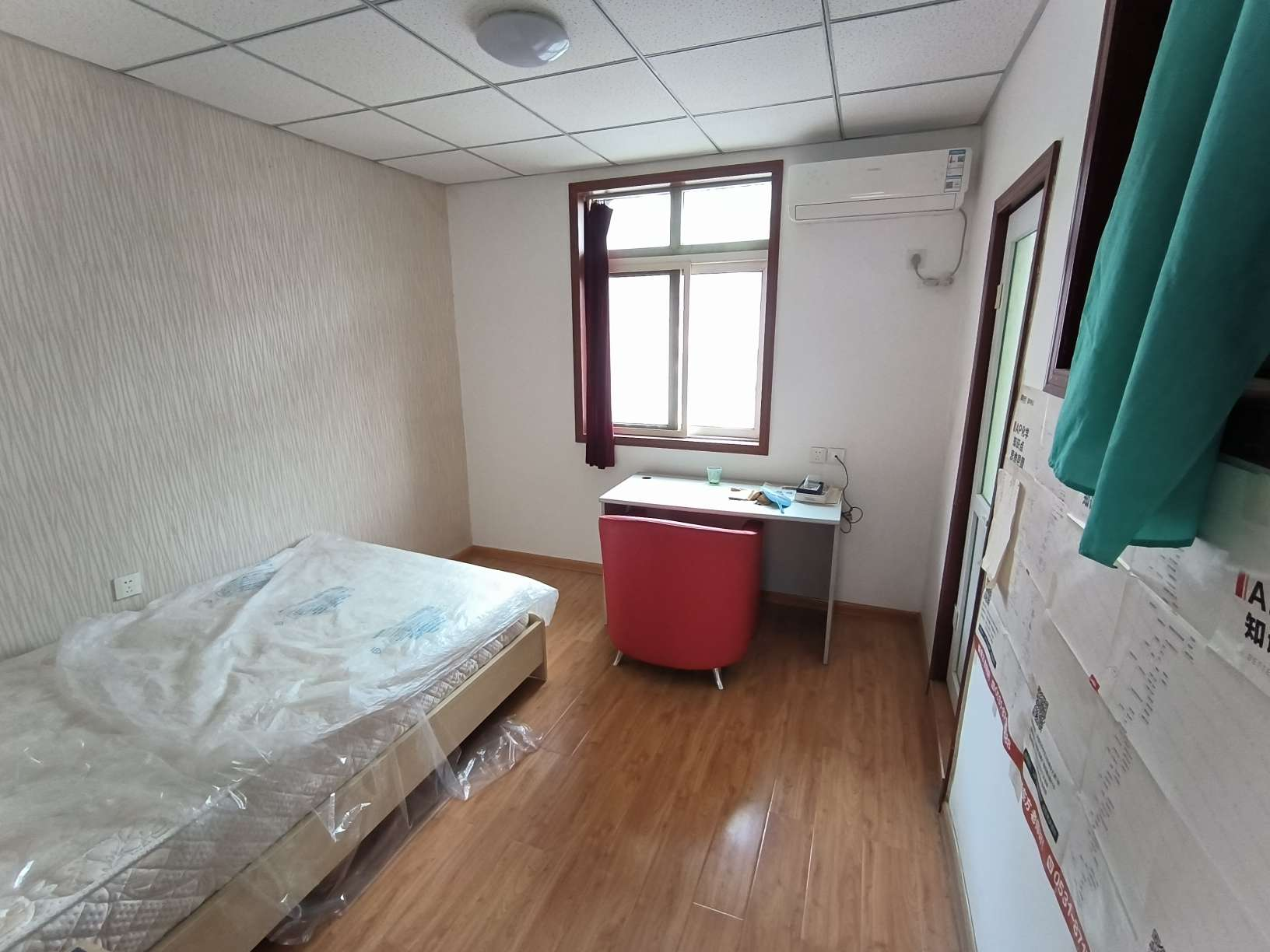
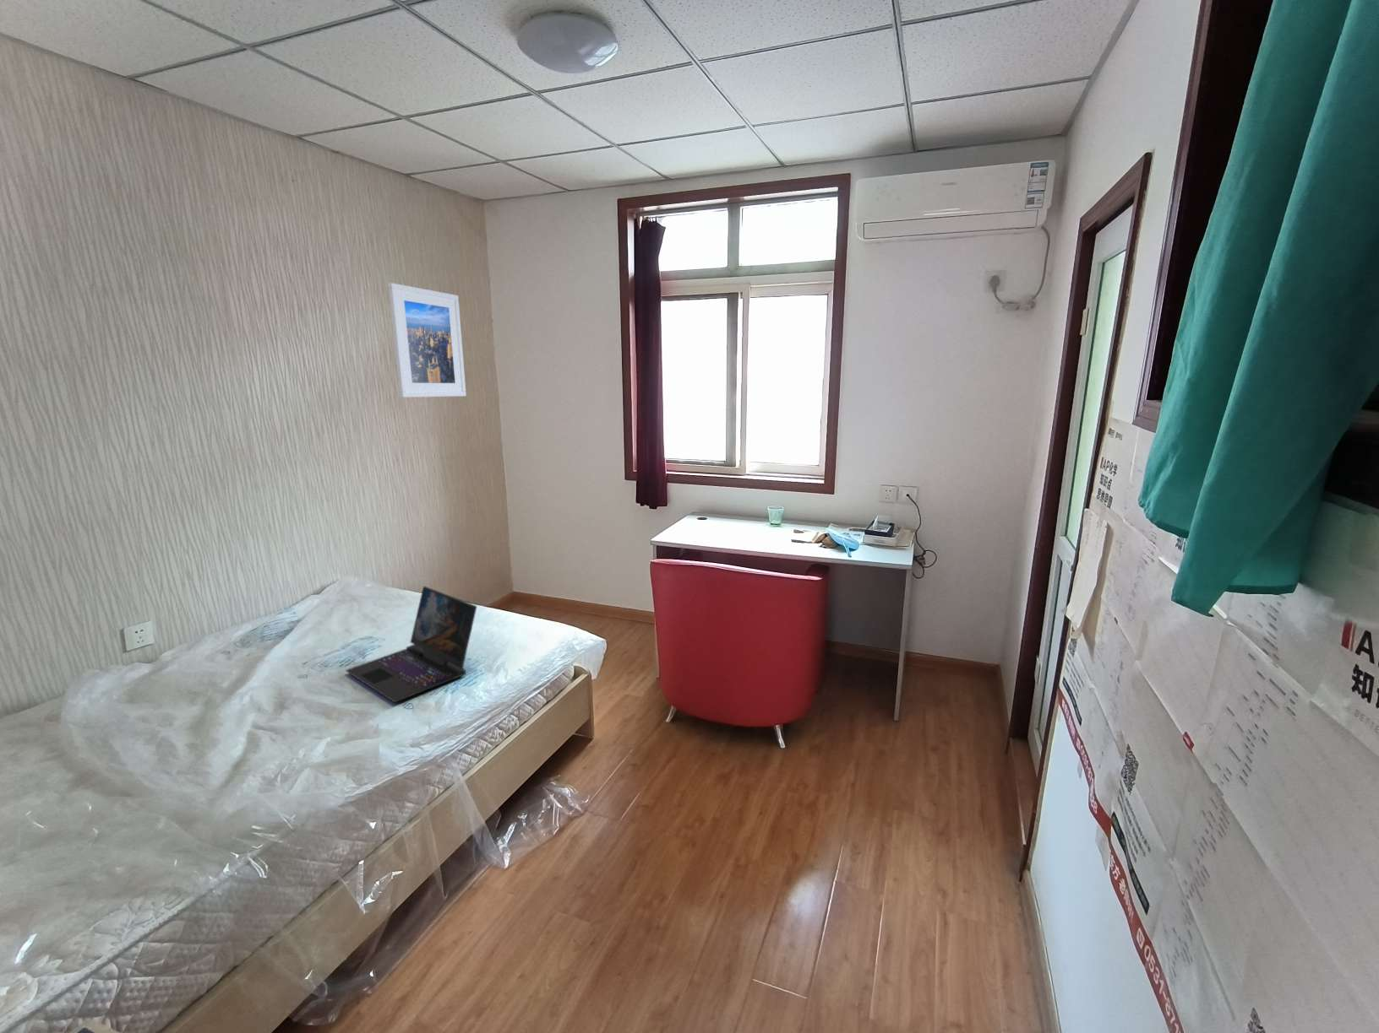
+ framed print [387,282,467,398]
+ laptop [345,586,478,704]
